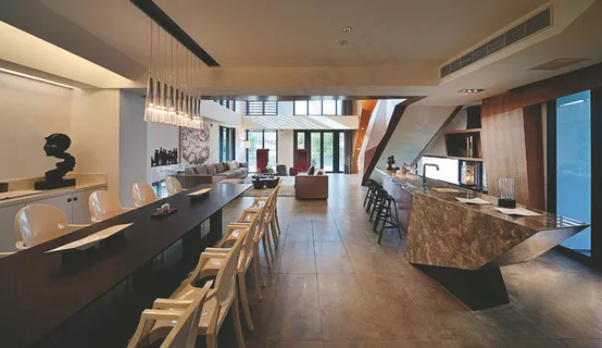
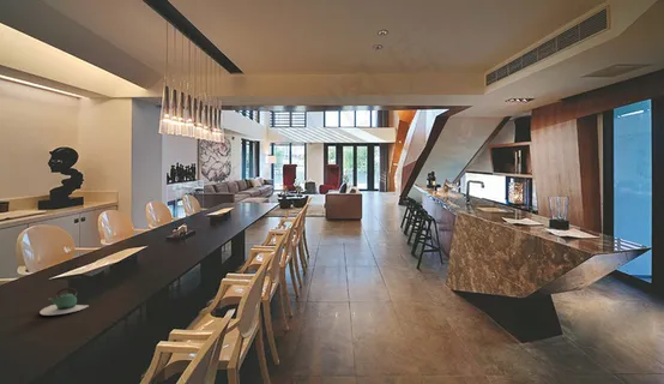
+ teapot [38,287,89,317]
